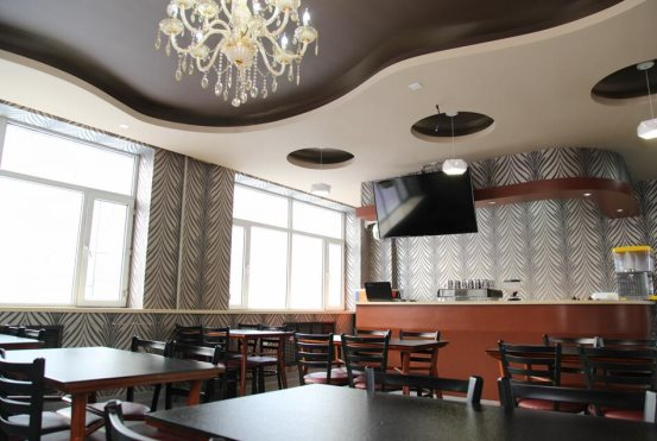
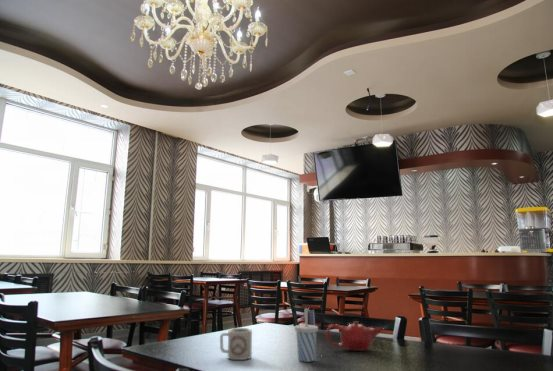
+ cup [294,307,319,363]
+ teapot [325,320,385,352]
+ cup [219,327,253,361]
